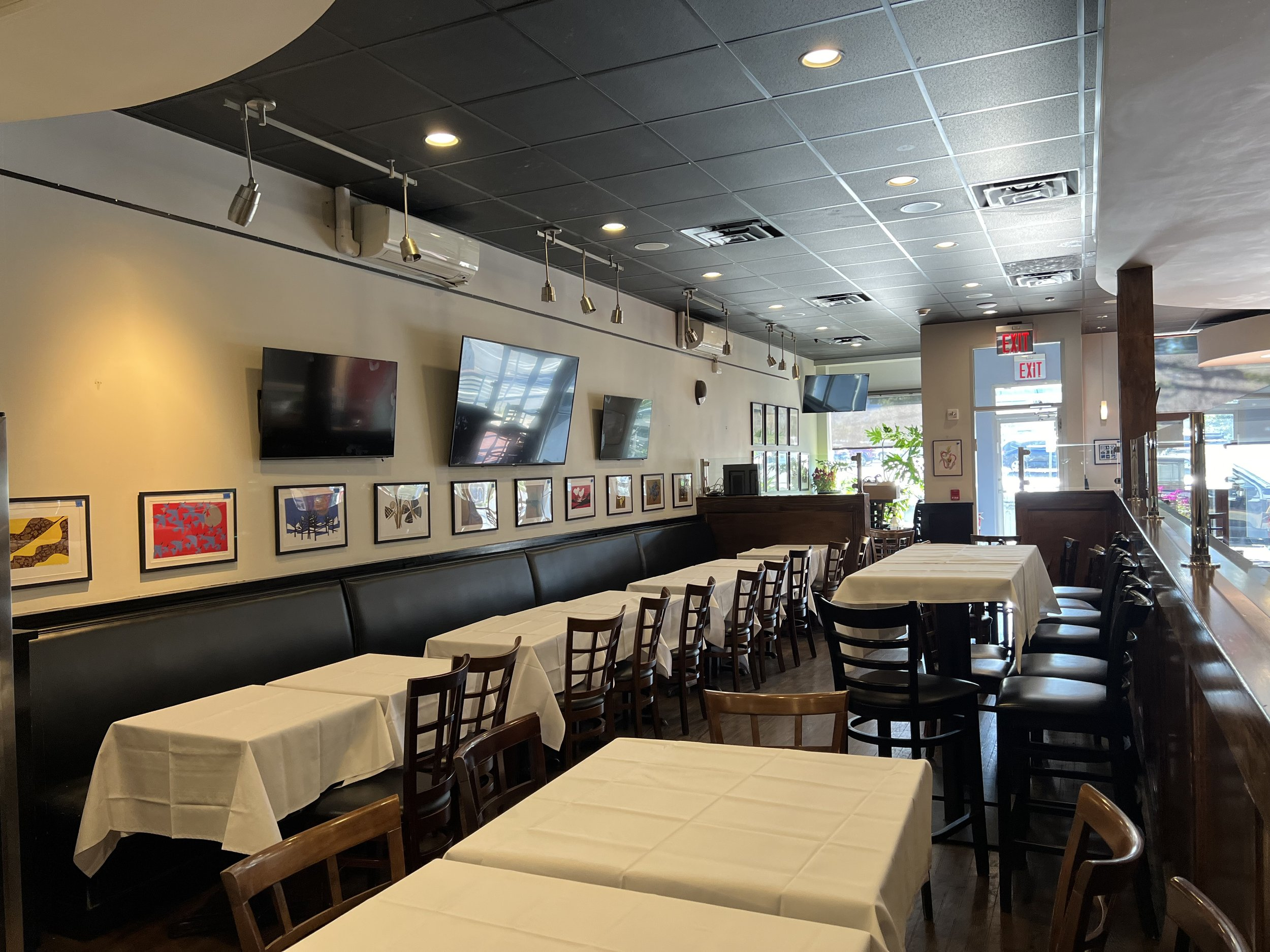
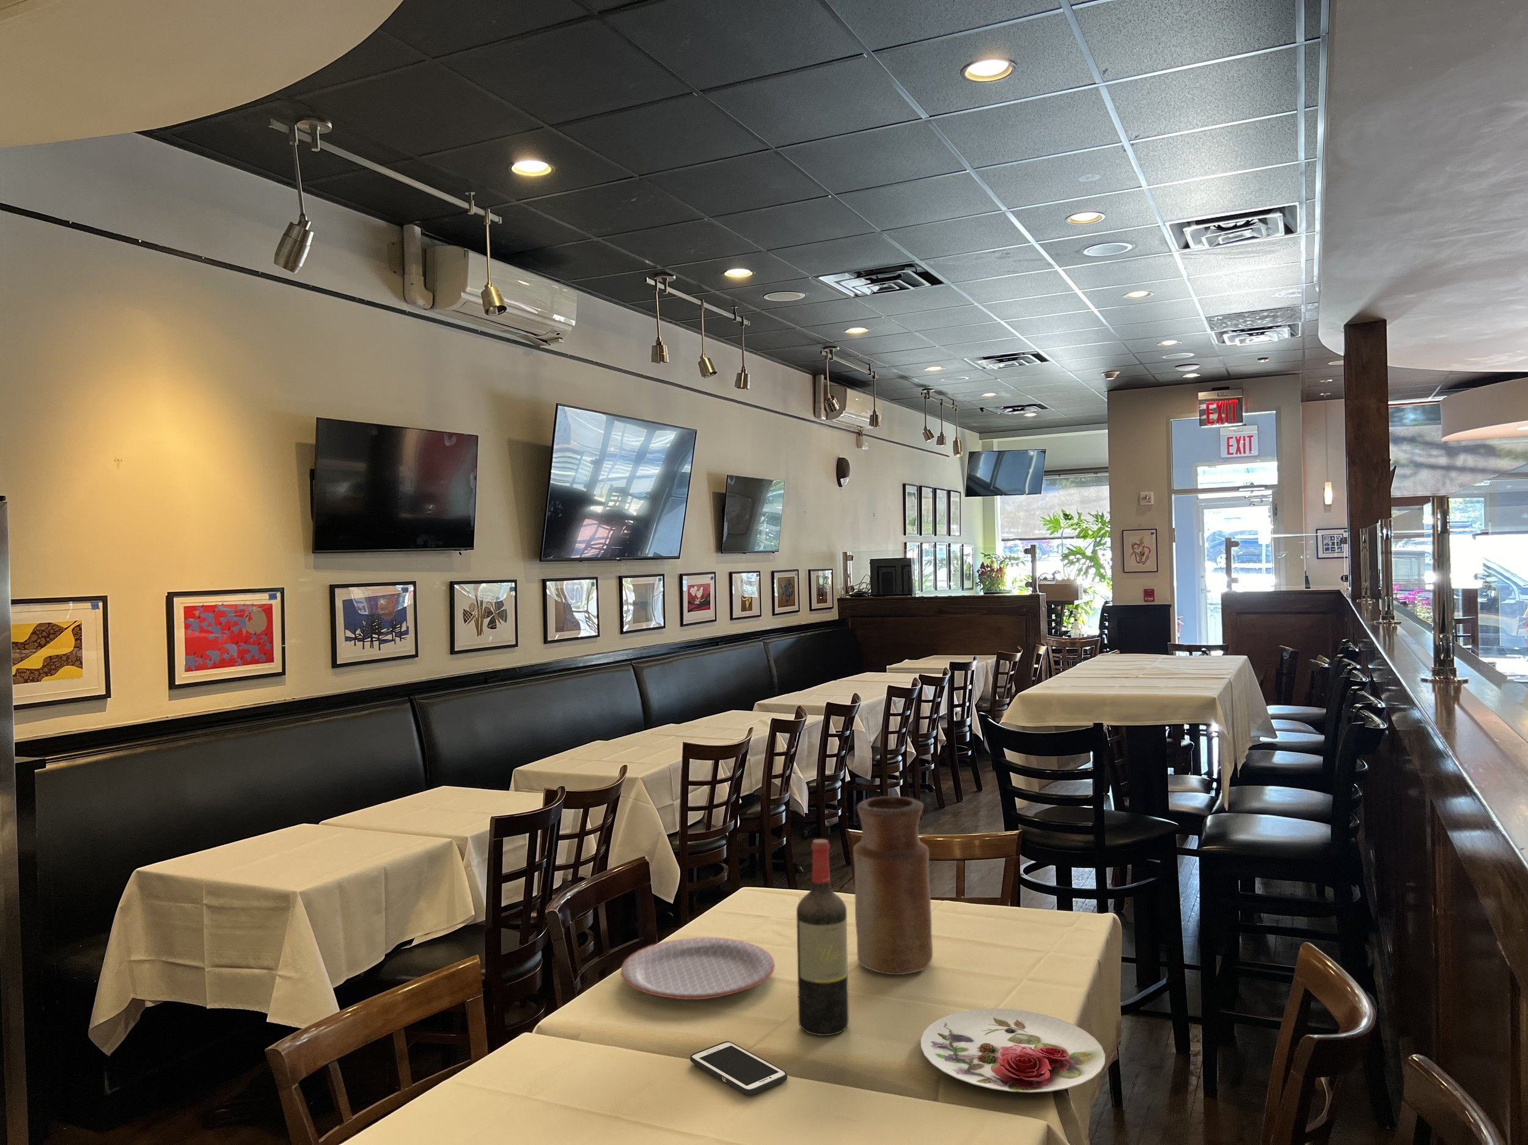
+ cell phone [689,1040,788,1096]
+ wine bottle [795,838,849,1037]
+ plate [920,1008,1106,1093]
+ vase [853,796,934,975]
+ plate [621,937,776,1001]
